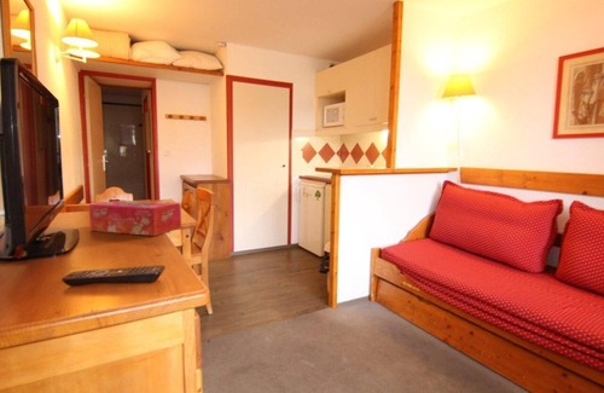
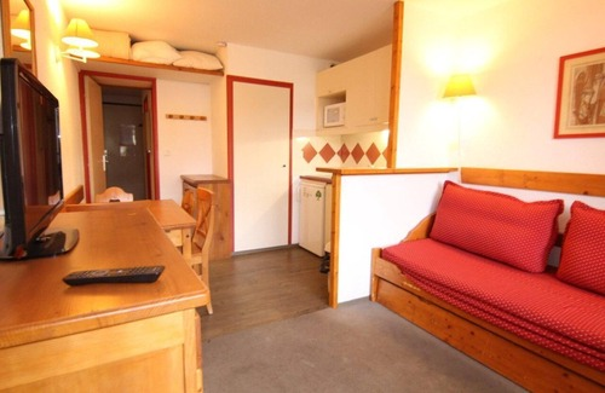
- tissue box [88,198,182,237]
